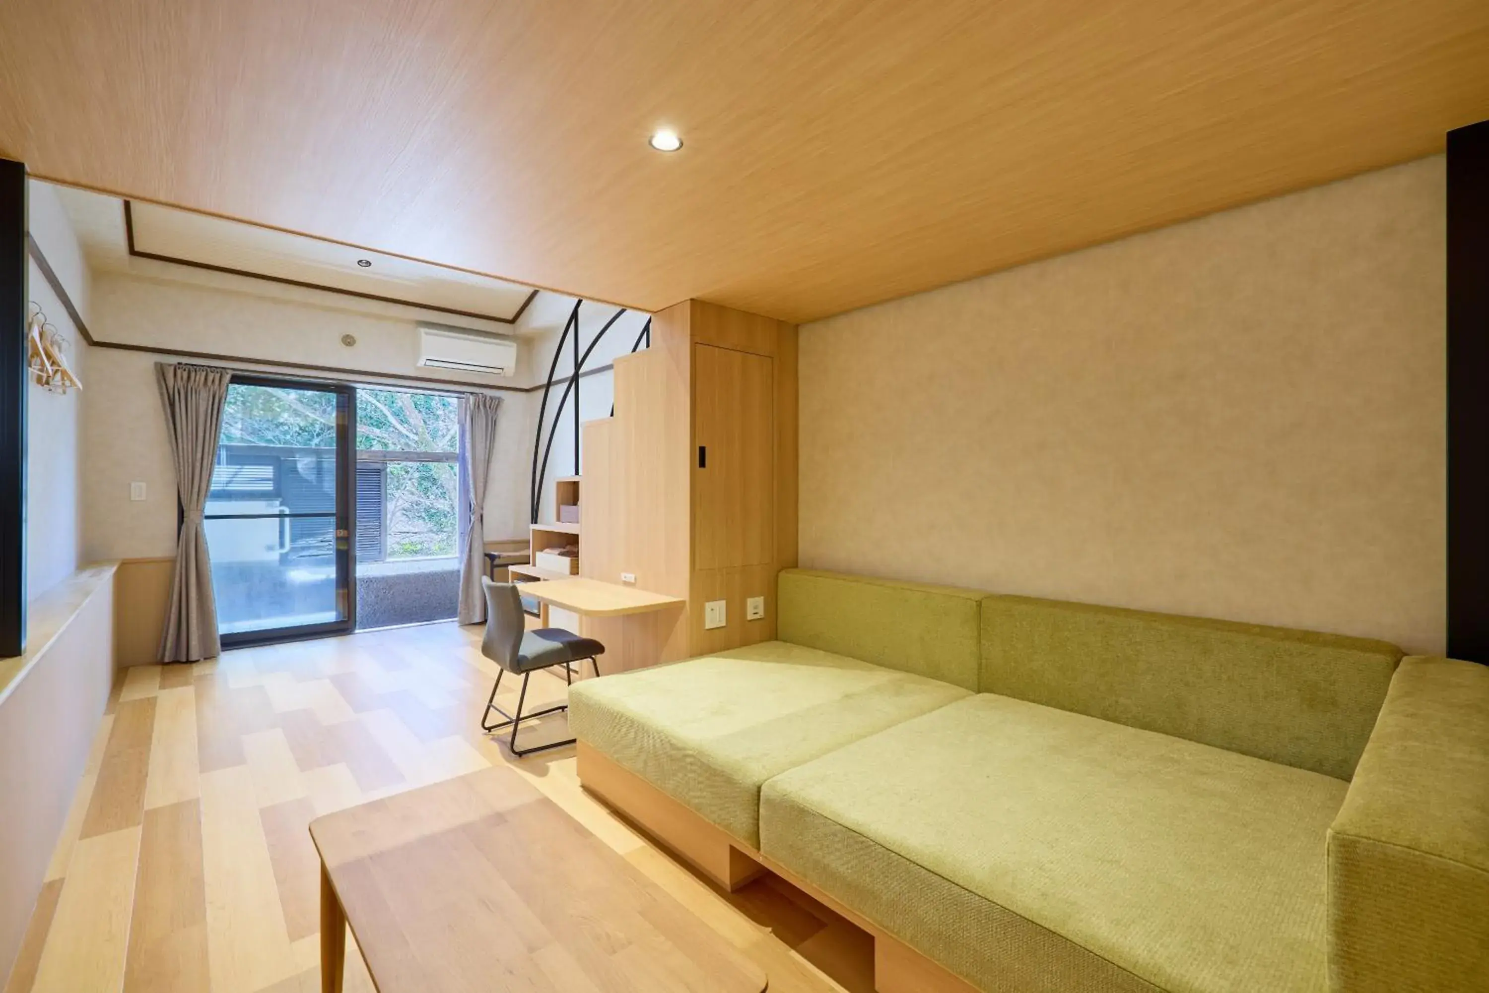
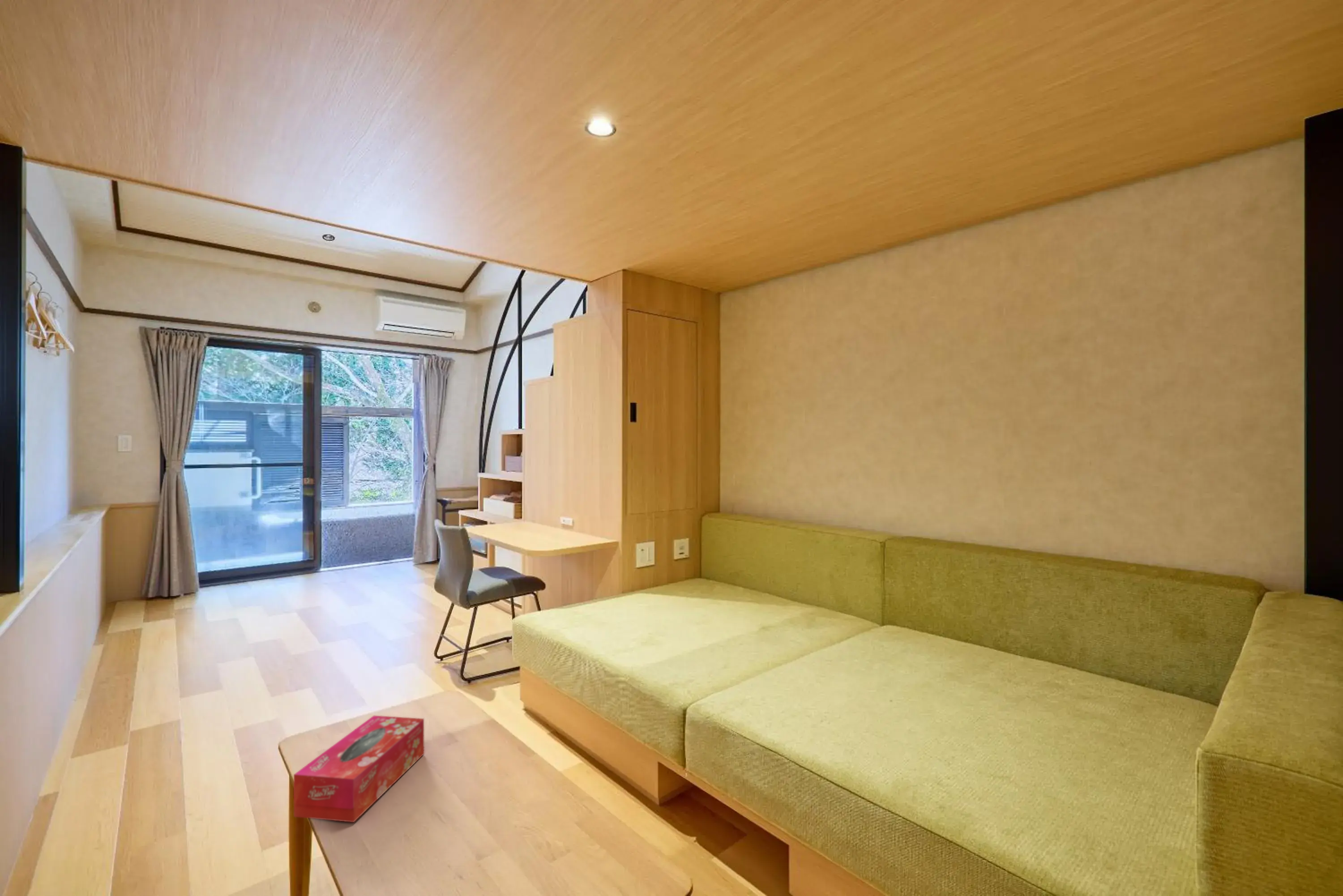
+ tissue box [293,715,425,823]
